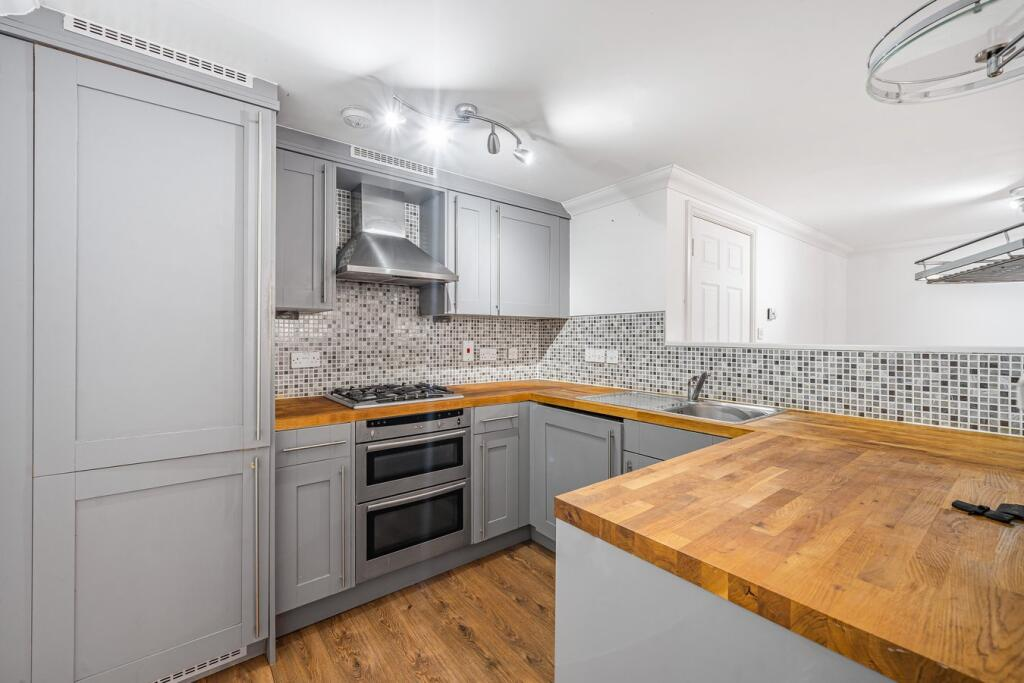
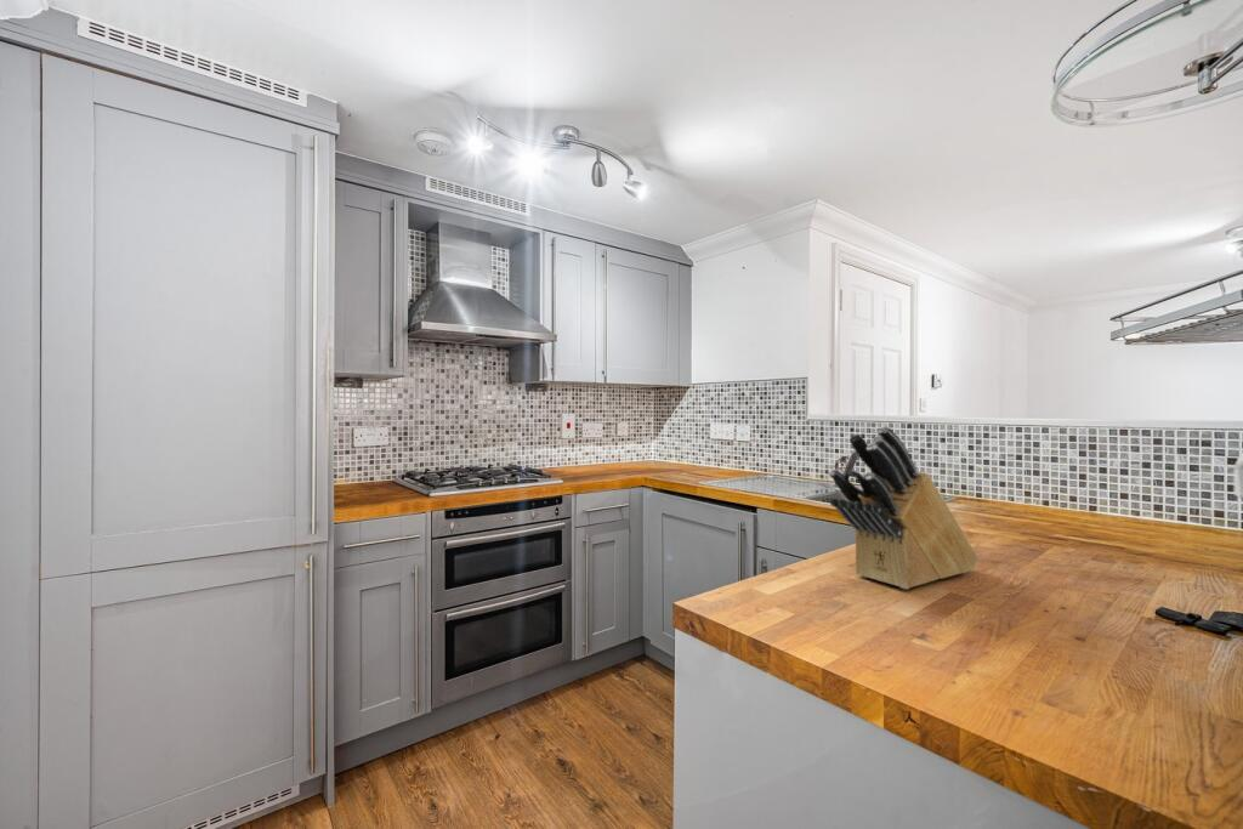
+ knife block [828,425,980,590]
